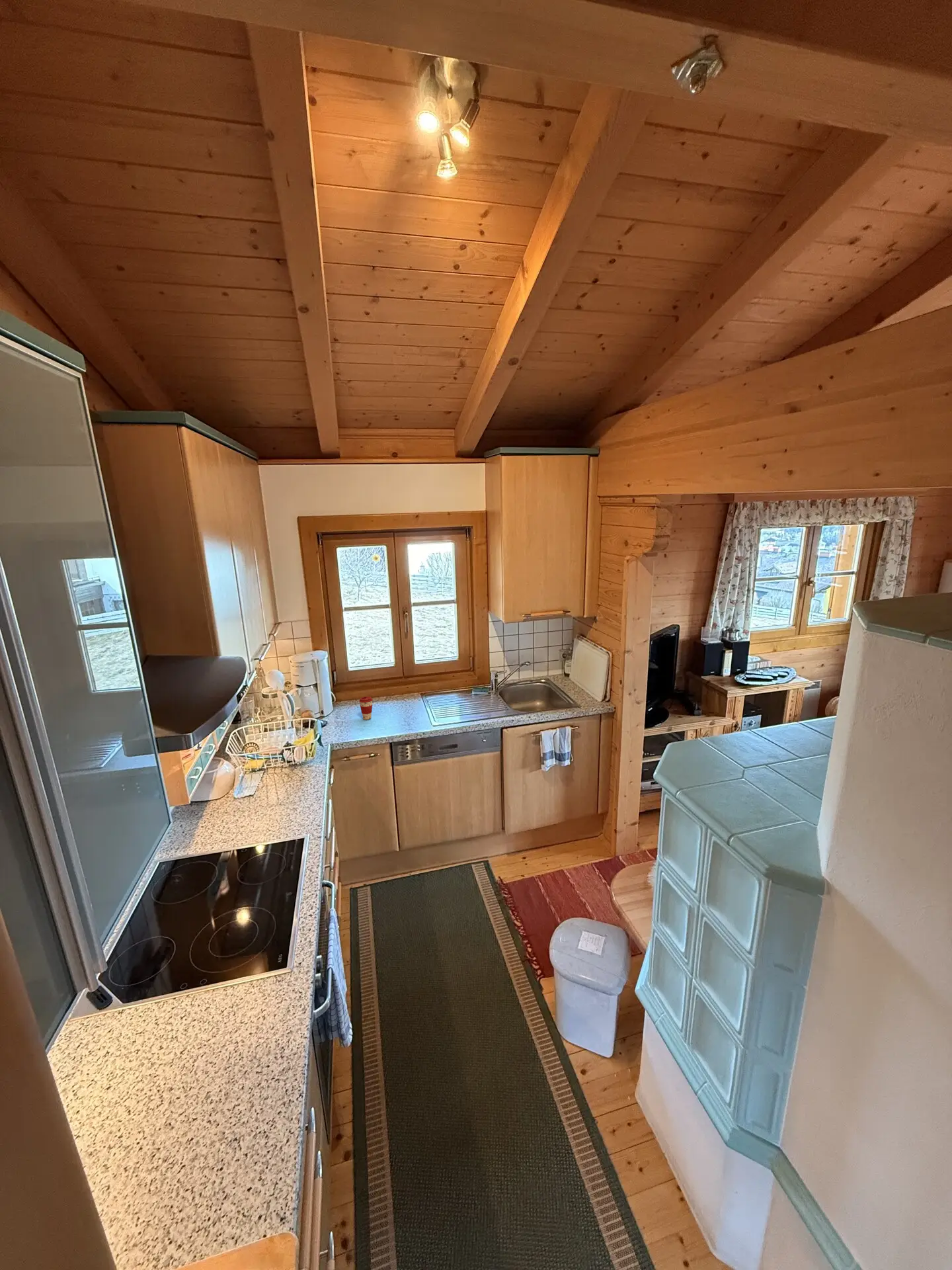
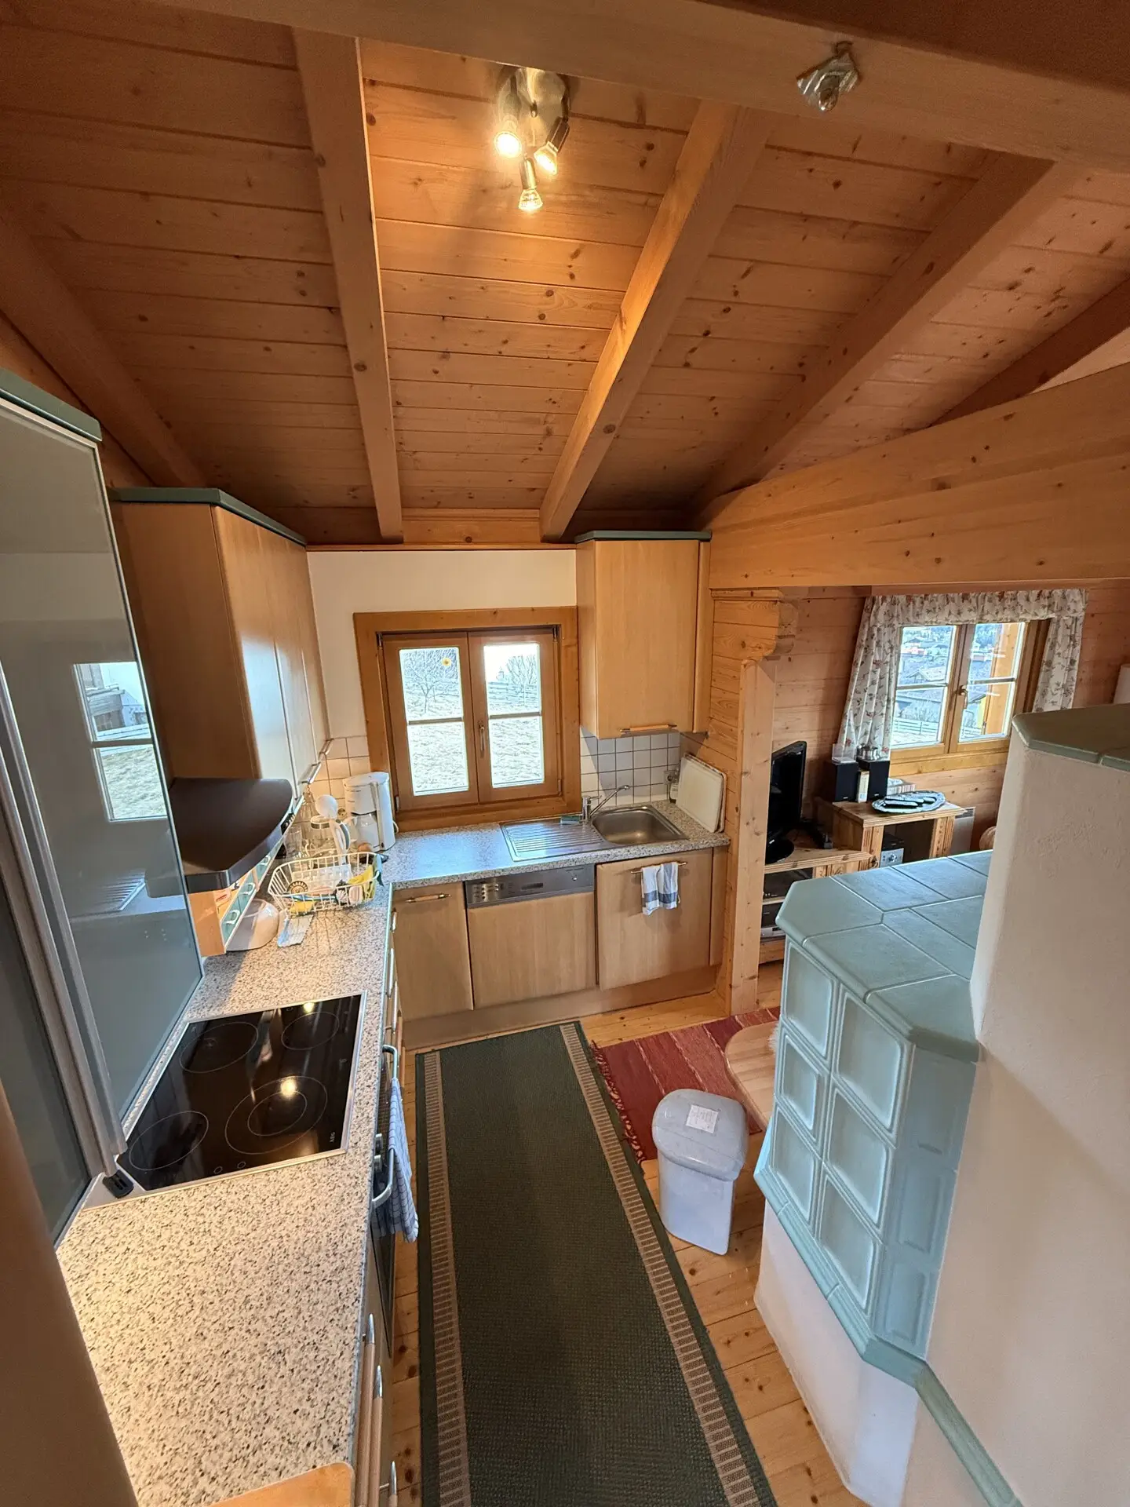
- coffee cup [358,696,374,720]
